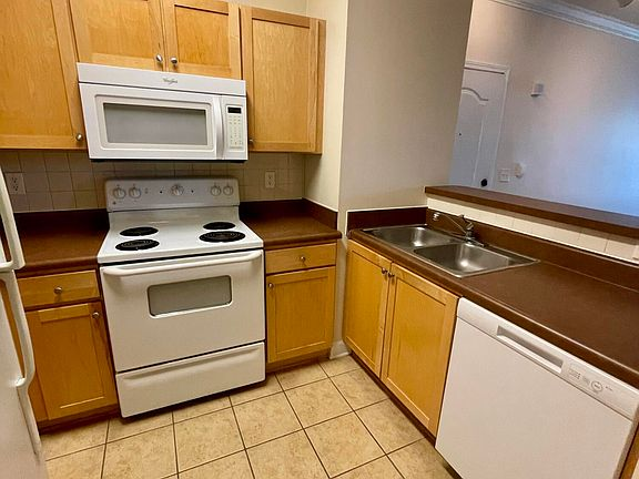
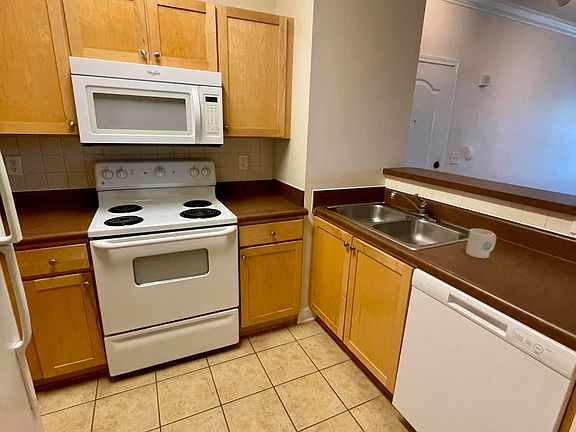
+ mug [465,228,497,259]
